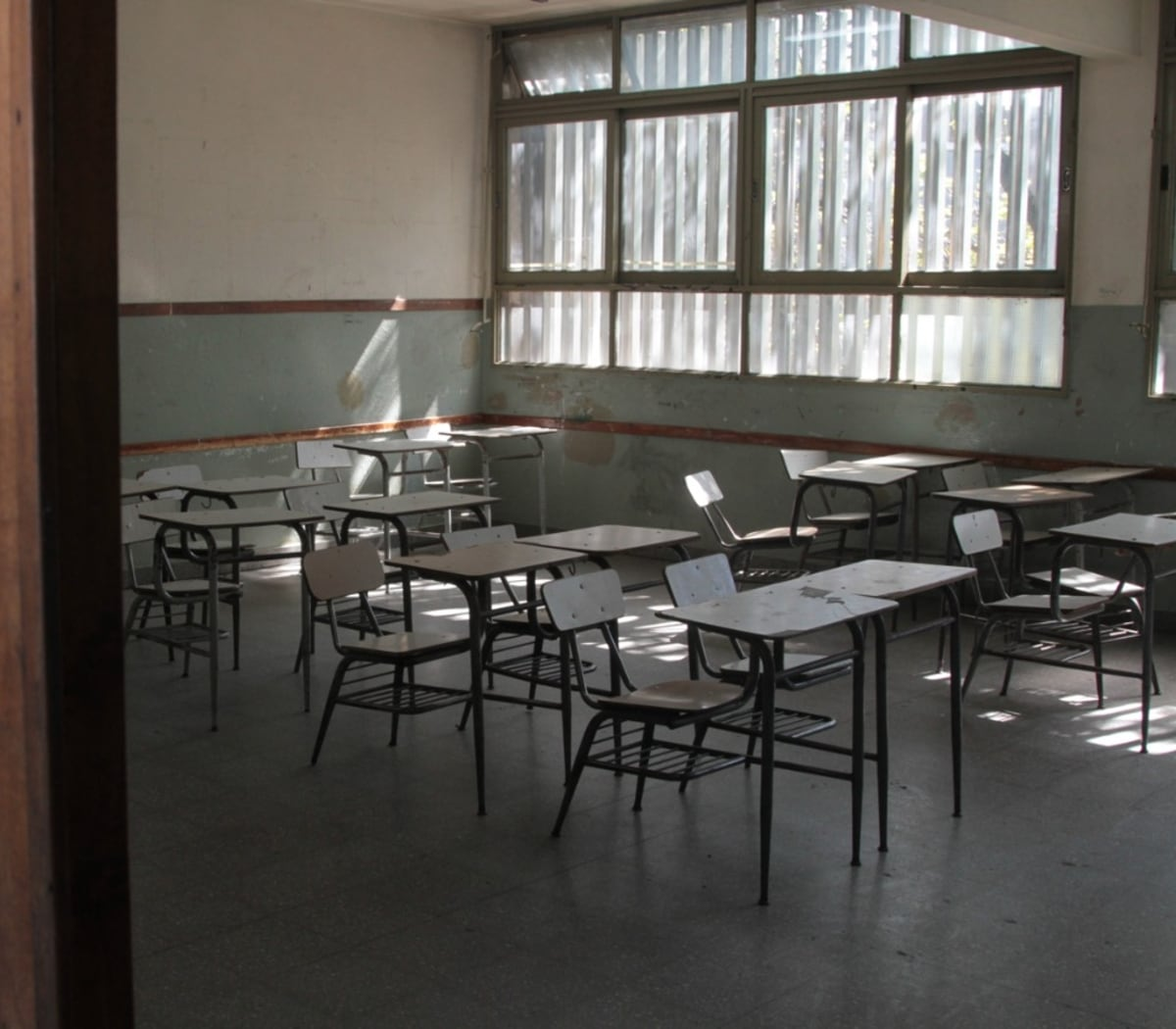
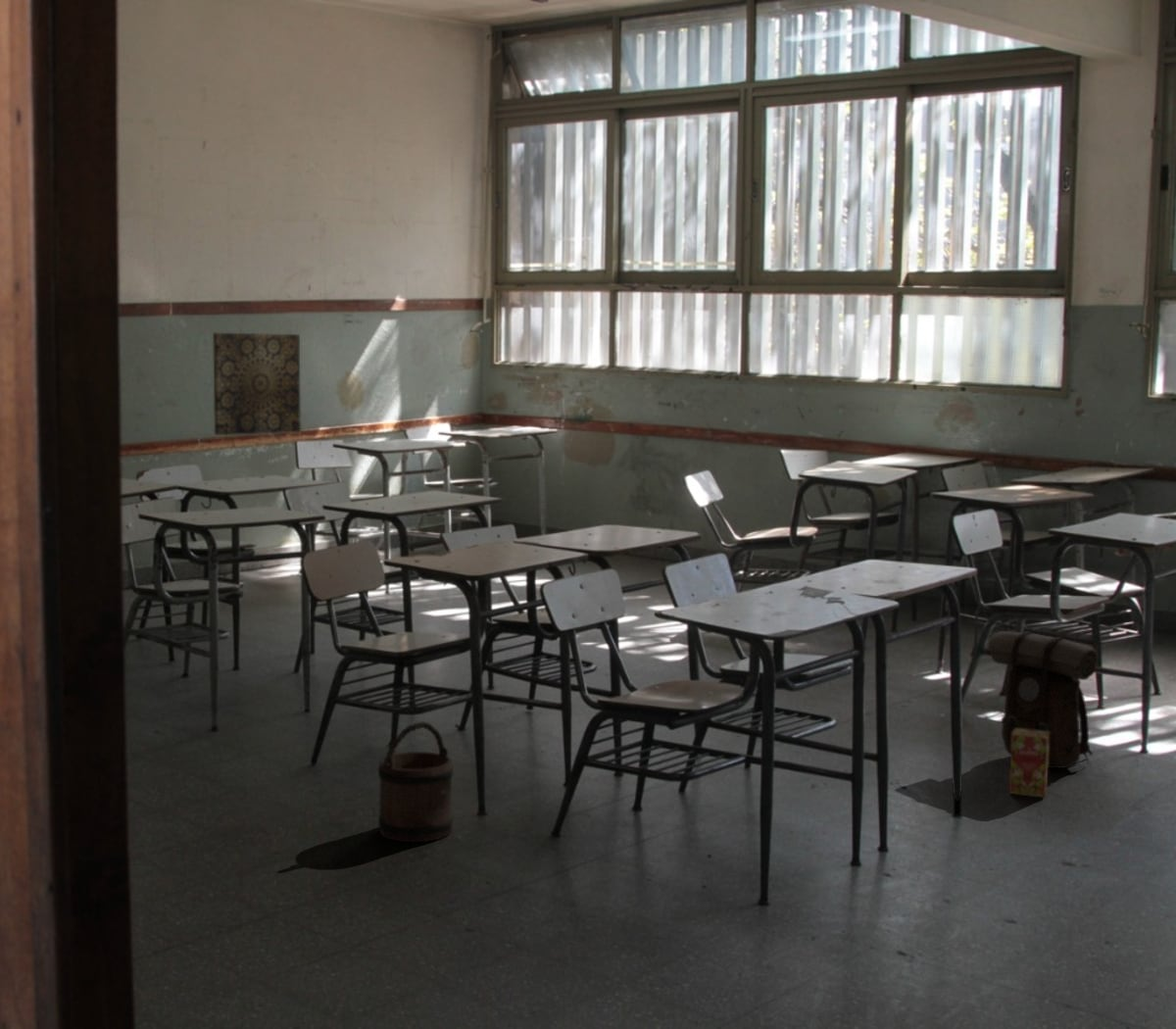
+ bucket [377,721,454,843]
+ wall art [212,332,302,436]
+ backpack [987,630,1099,769]
+ cardboard box [1008,728,1050,798]
